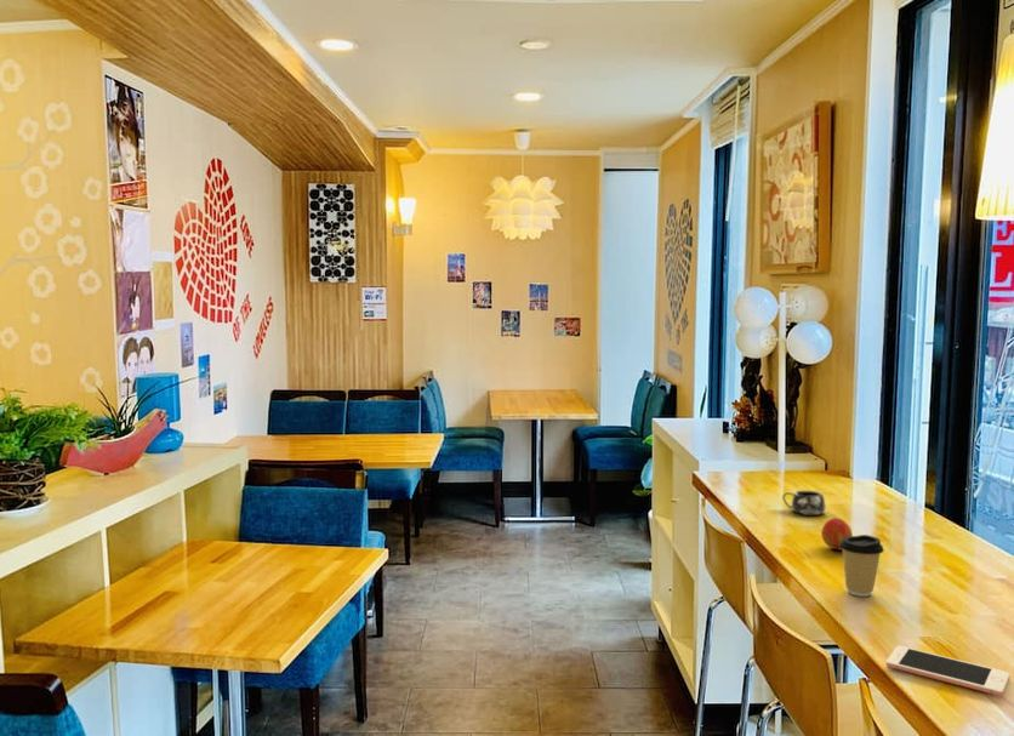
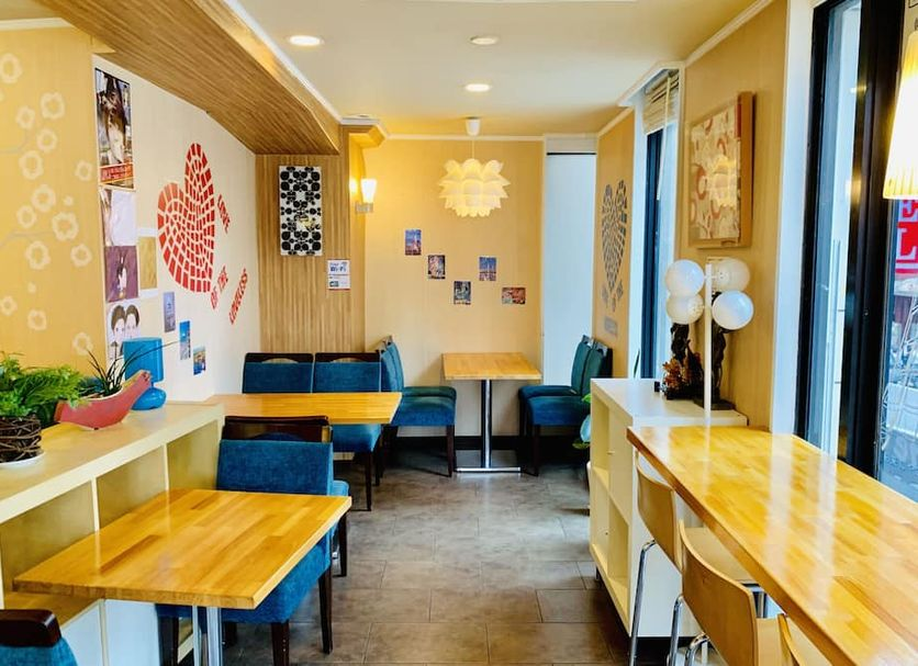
- cell phone [885,645,1010,697]
- mug [781,490,827,517]
- coffee cup [839,534,885,598]
- peach [820,517,854,552]
